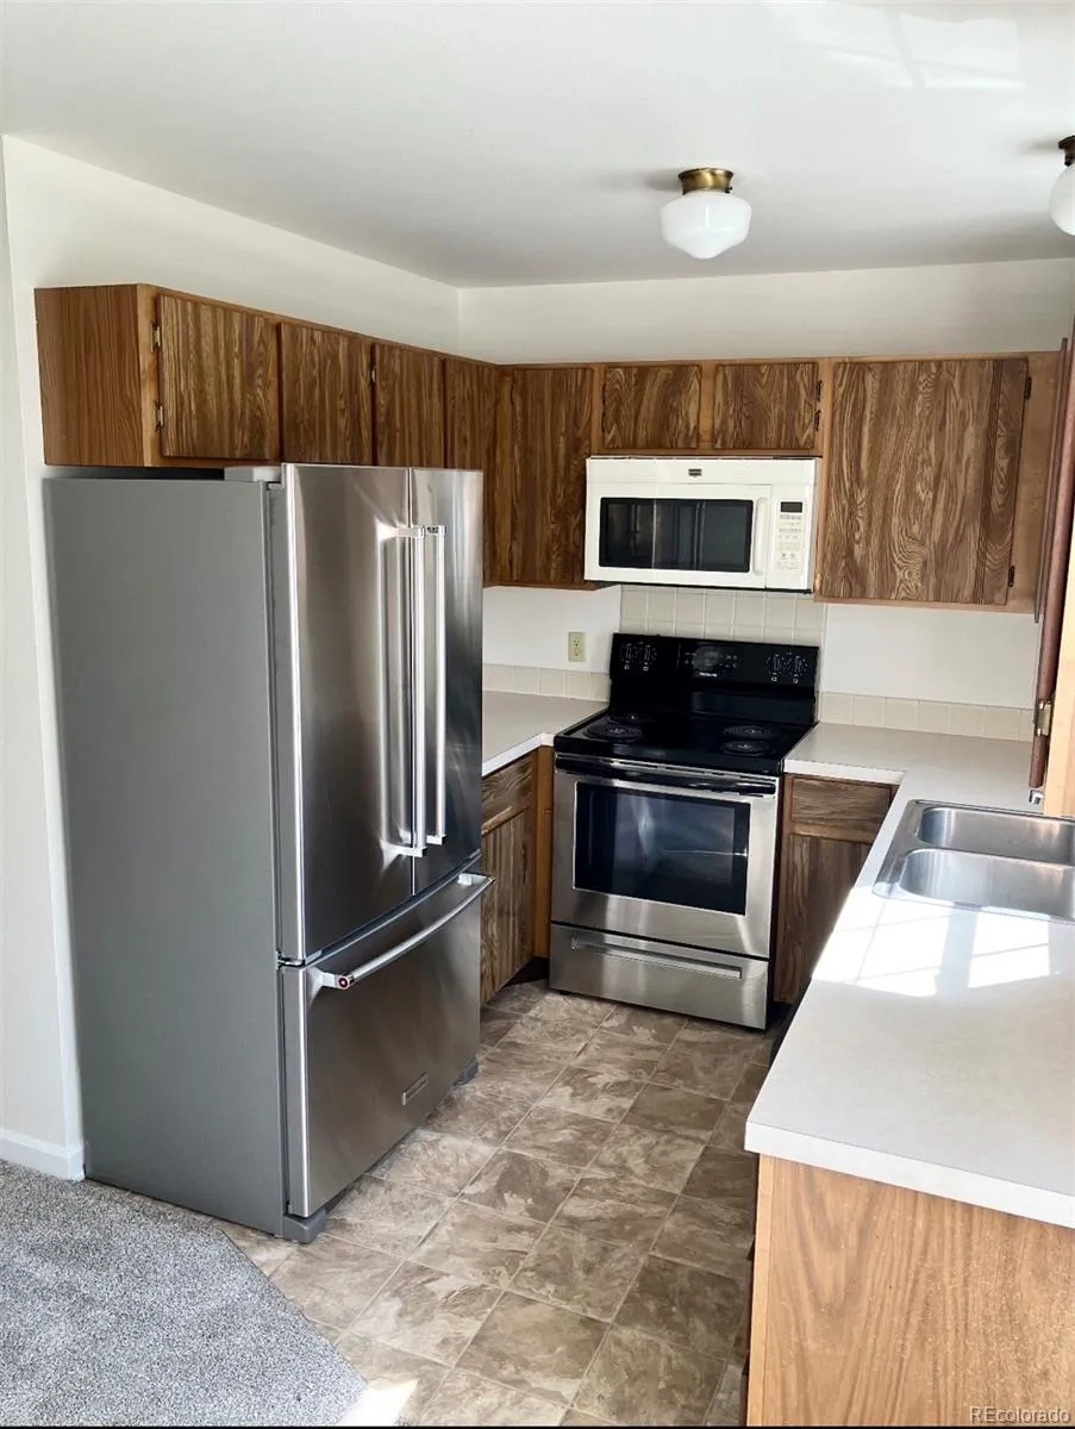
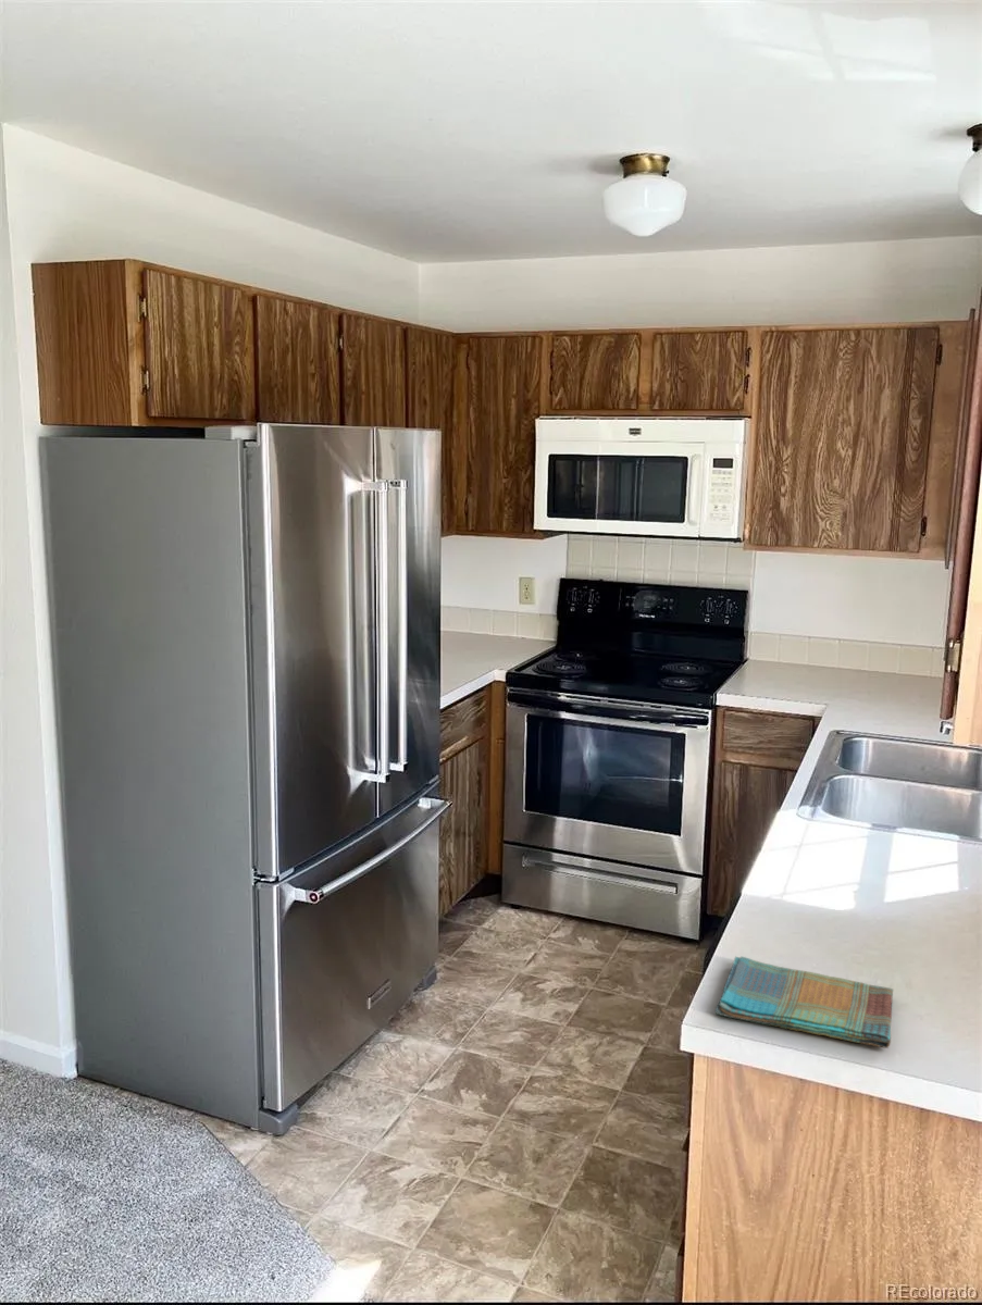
+ dish towel [714,956,895,1049]
